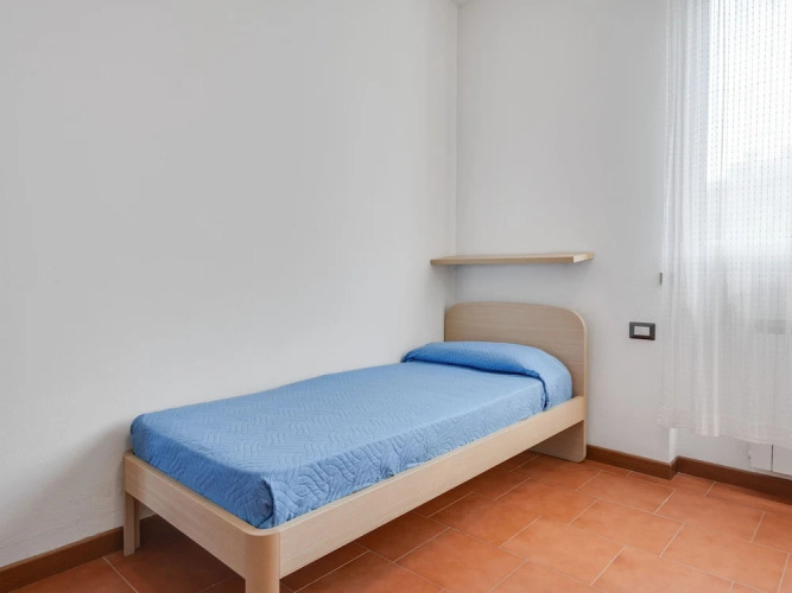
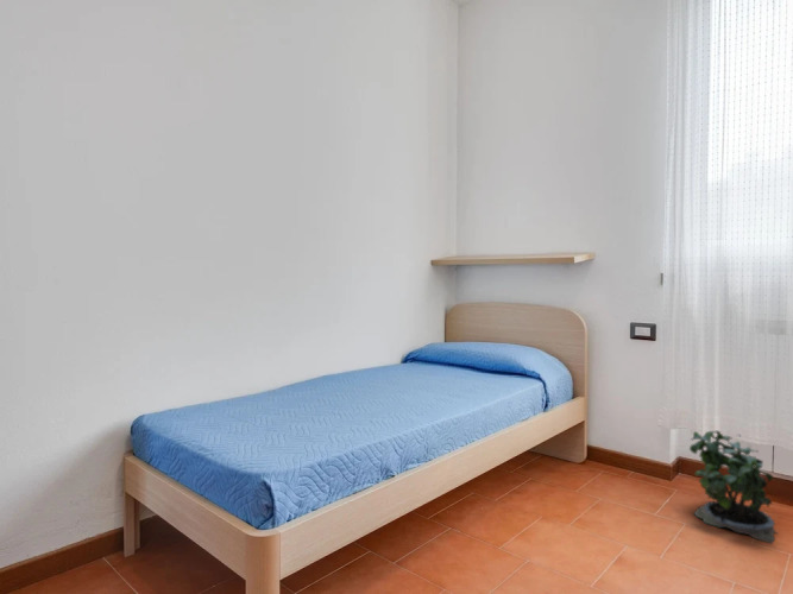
+ potted plant [688,429,779,545]
